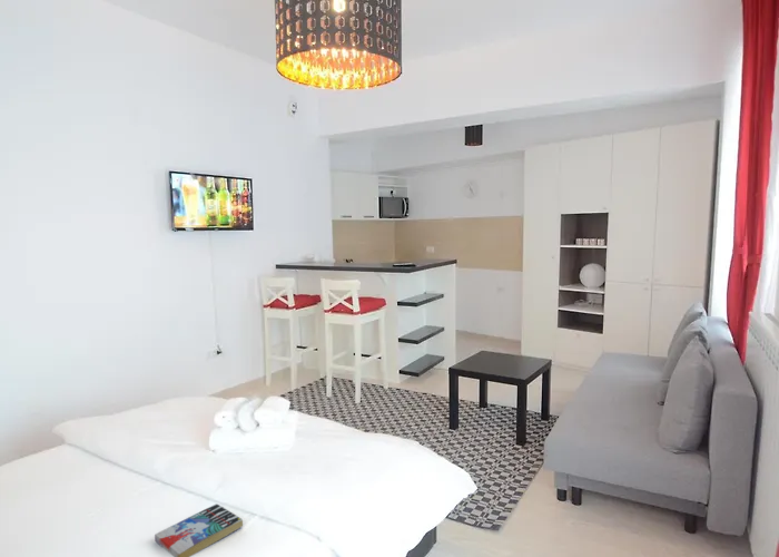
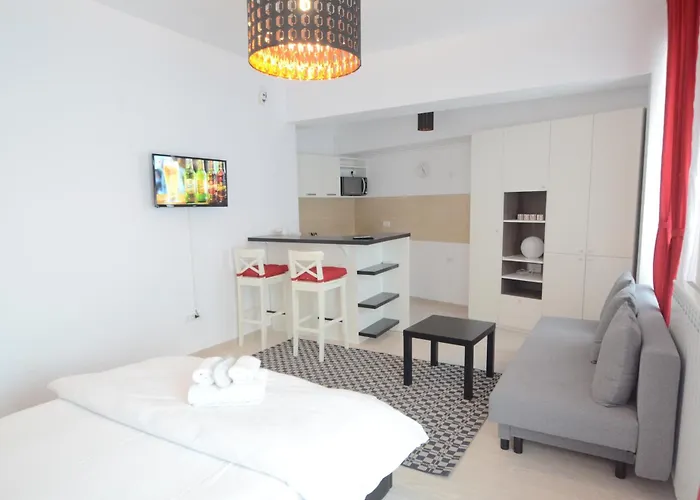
- book [154,502,244,557]
